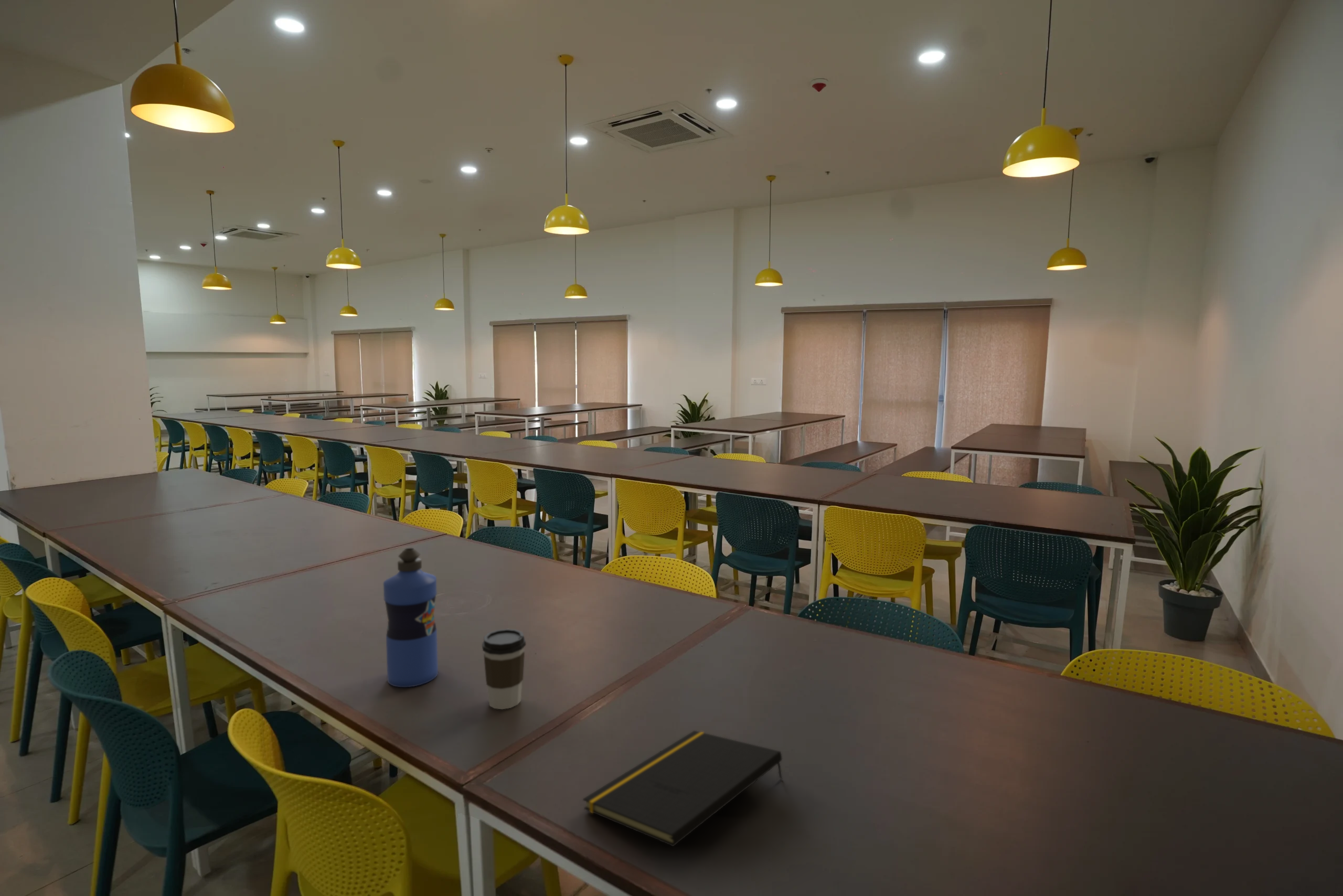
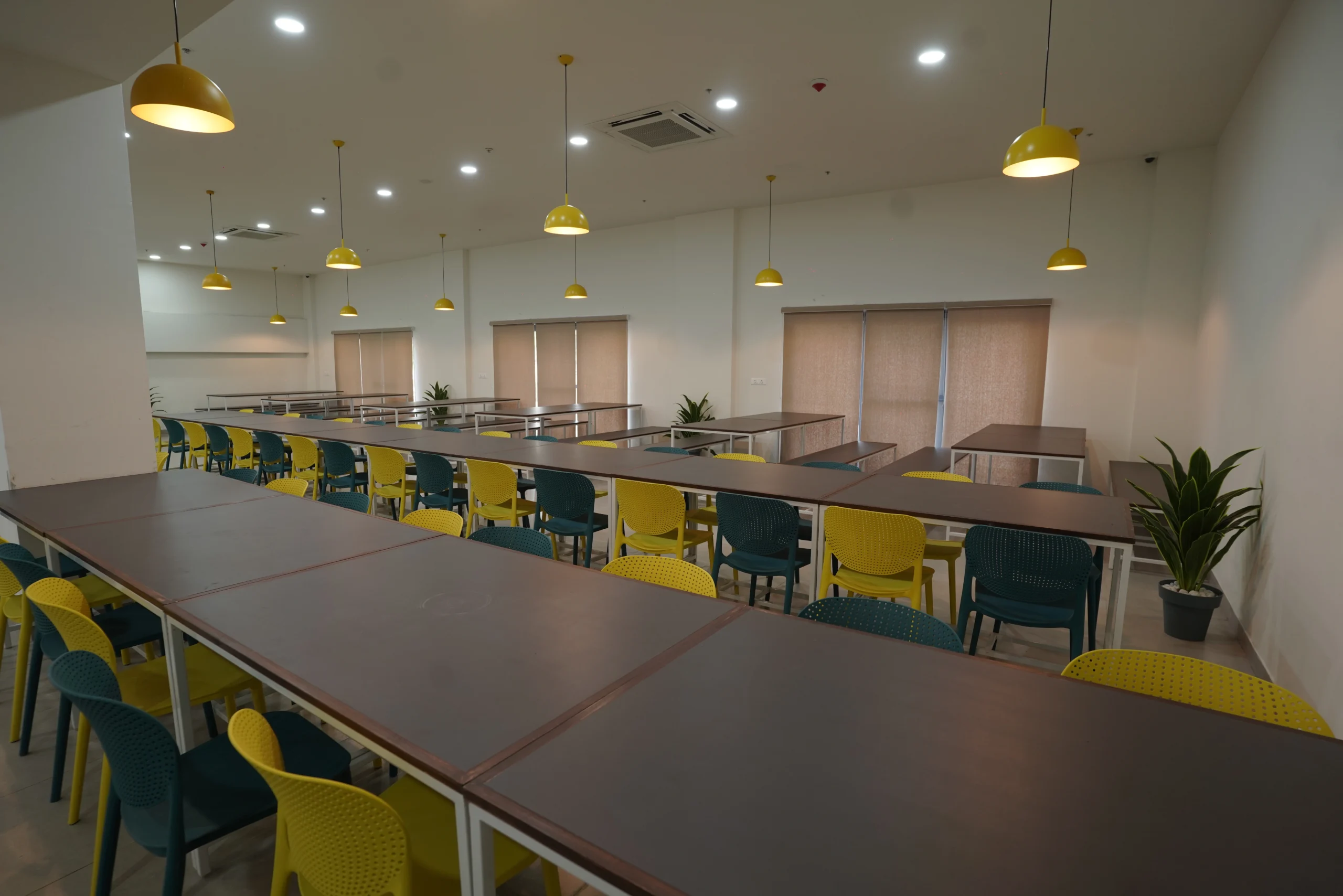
- notepad [582,730,783,847]
- water bottle [383,548,439,688]
- coffee cup [482,628,527,710]
